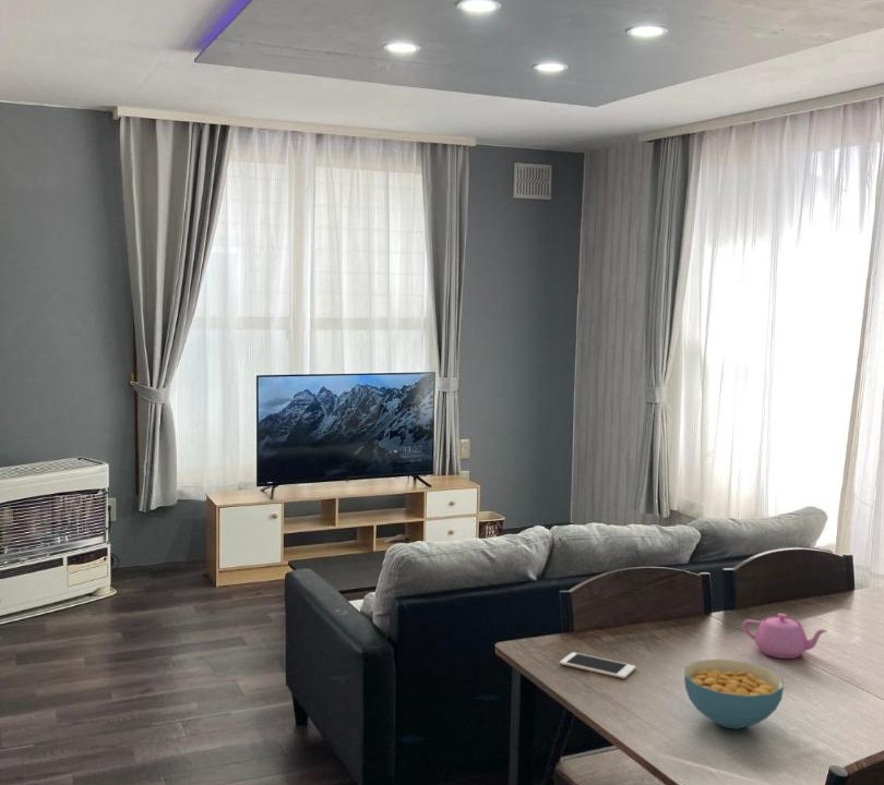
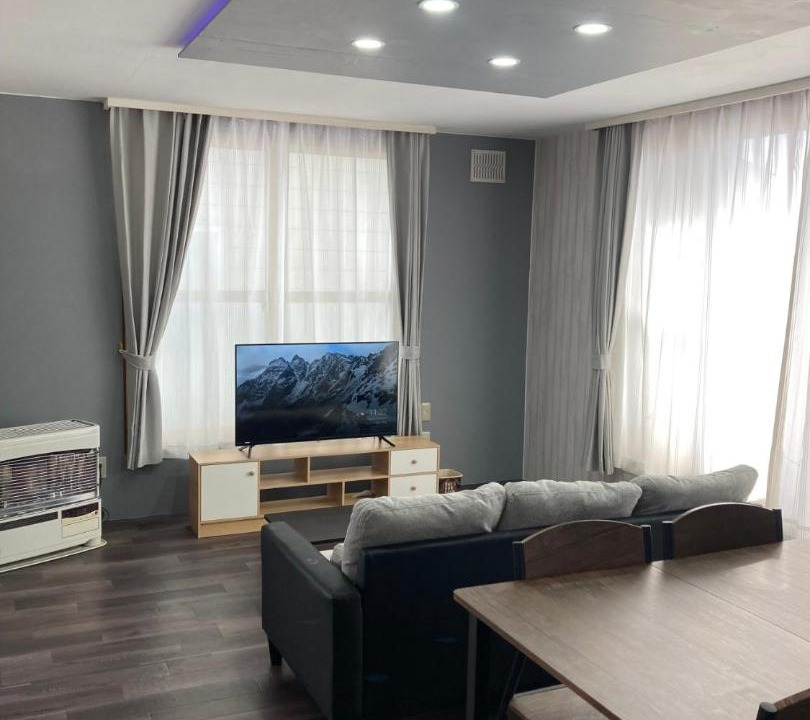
- cereal bowl [683,657,785,729]
- teapot [742,613,829,660]
- cell phone [559,651,637,679]
